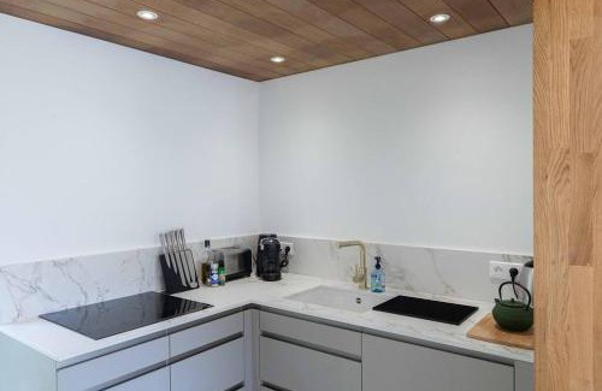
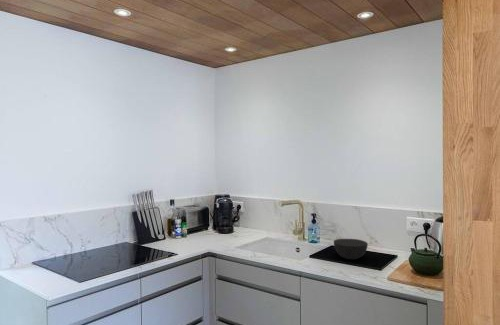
+ bowl [333,238,369,260]
